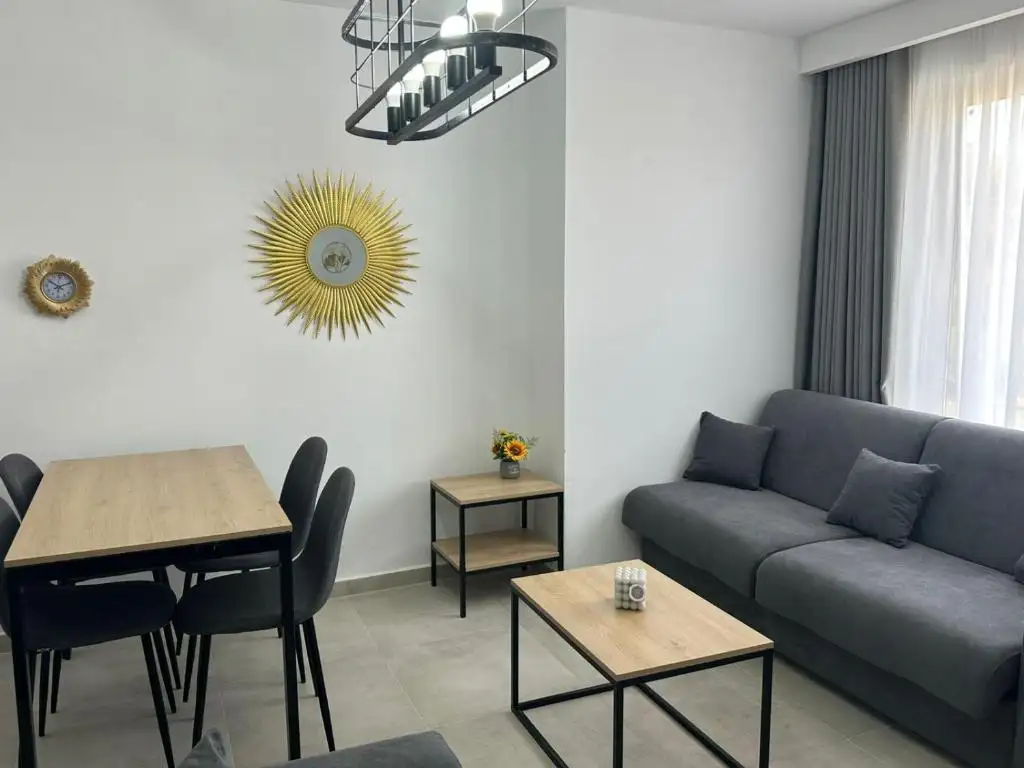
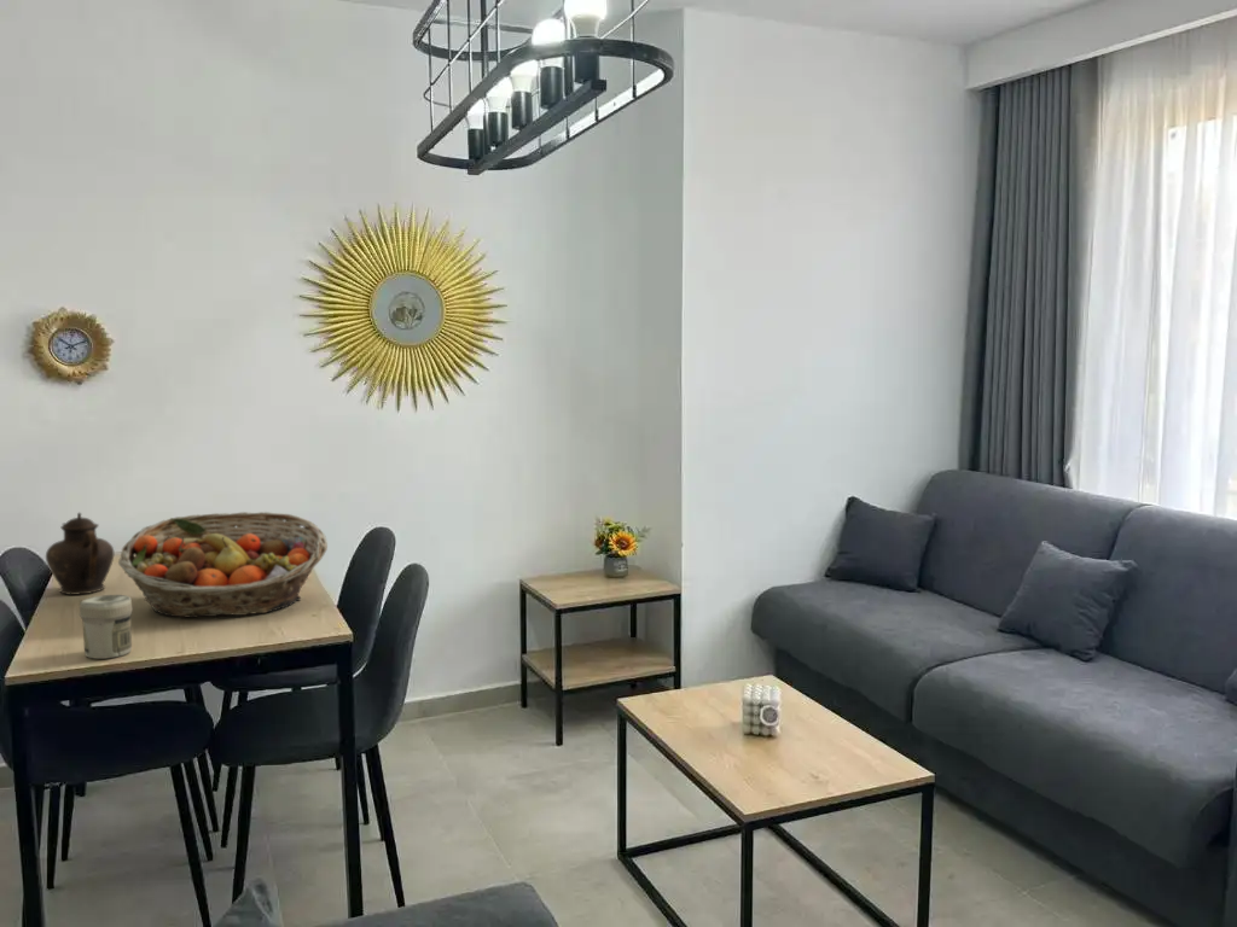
+ jar [79,594,133,660]
+ teapot [45,512,115,596]
+ fruit basket [117,511,329,618]
